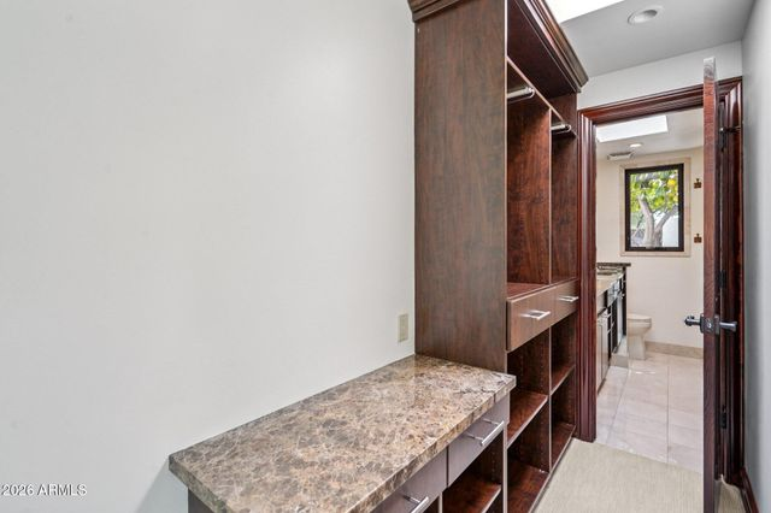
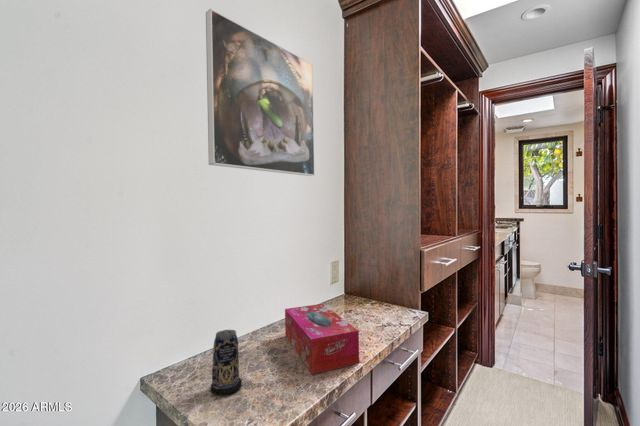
+ tissue box [284,303,360,375]
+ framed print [205,8,316,177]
+ candle [210,329,243,396]
